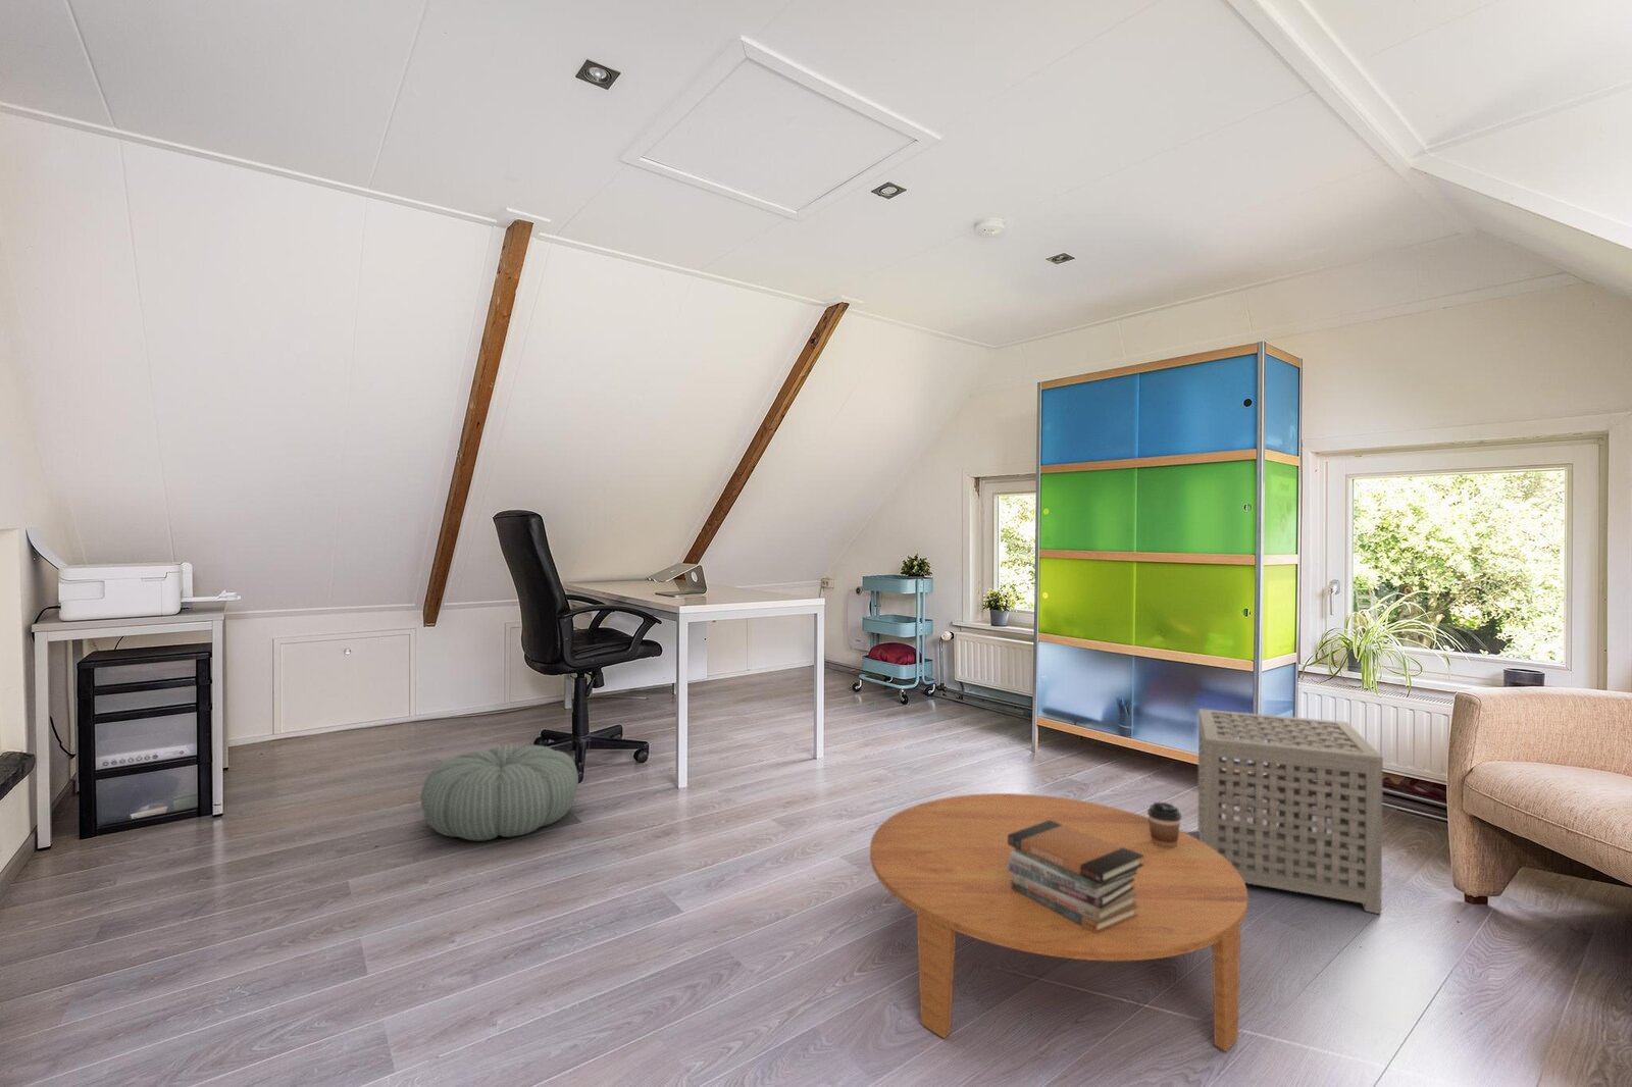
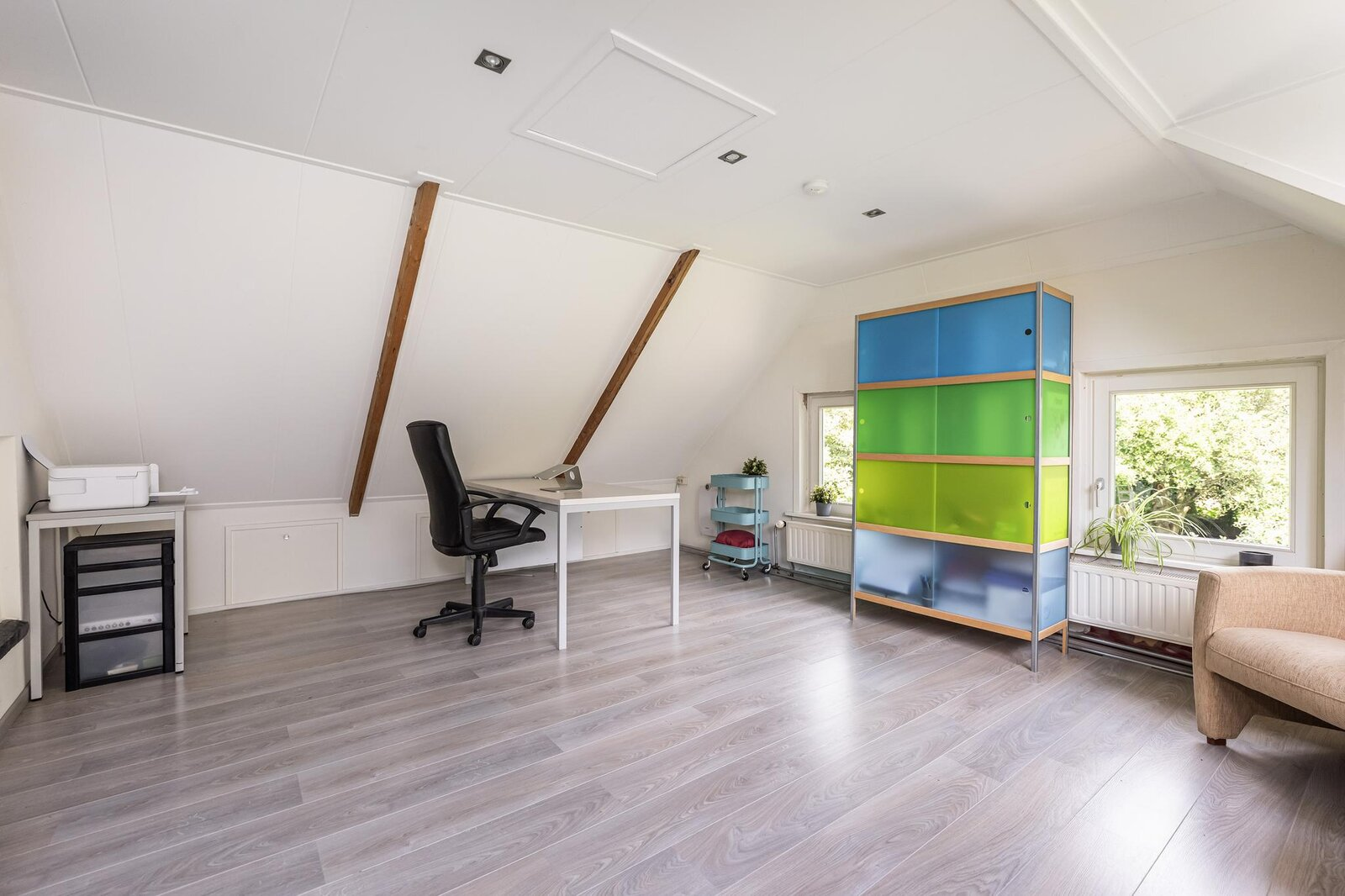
- pouf [420,745,579,841]
- coffee table [869,792,1249,1052]
- book stack [1008,820,1143,934]
- coffee cup [1147,802,1182,848]
- side table [1196,707,1384,915]
